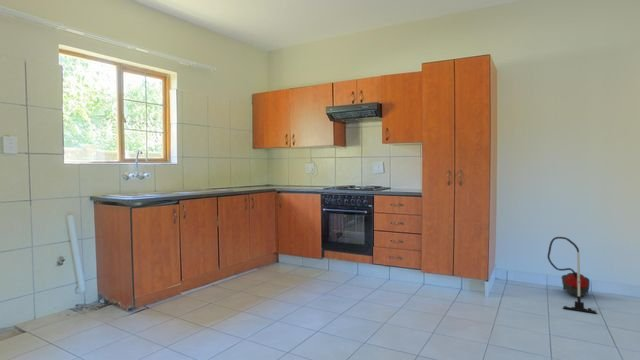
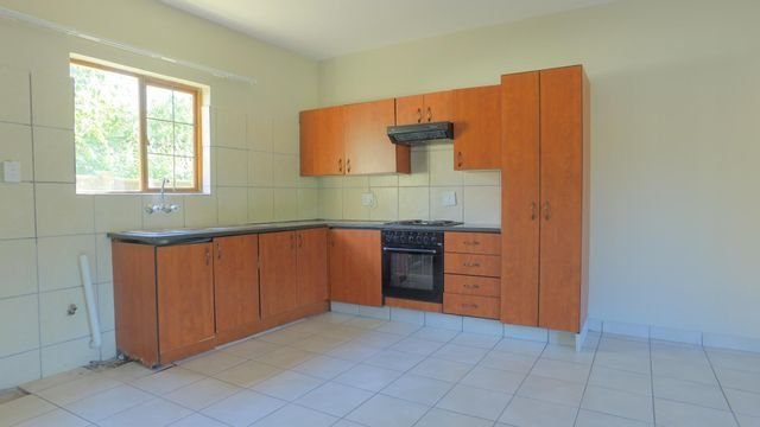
- vacuum cleaner [546,236,598,315]
